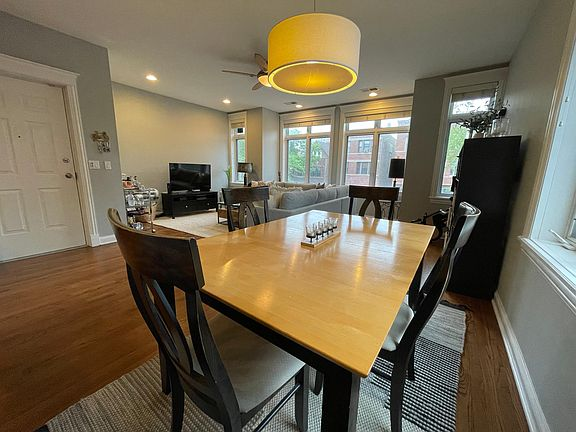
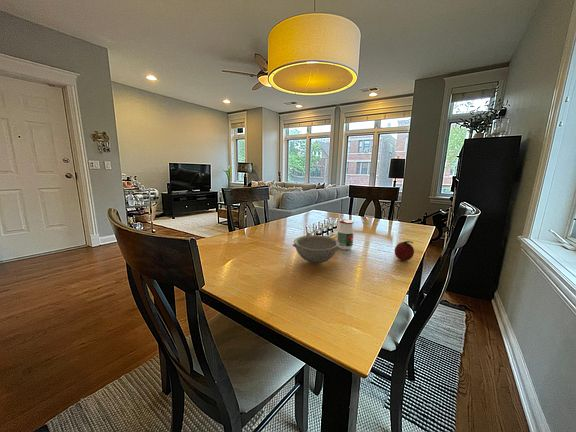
+ bowl [292,234,342,265]
+ fruit [394,240,415,262]
+ jar [336,218,355,251]
